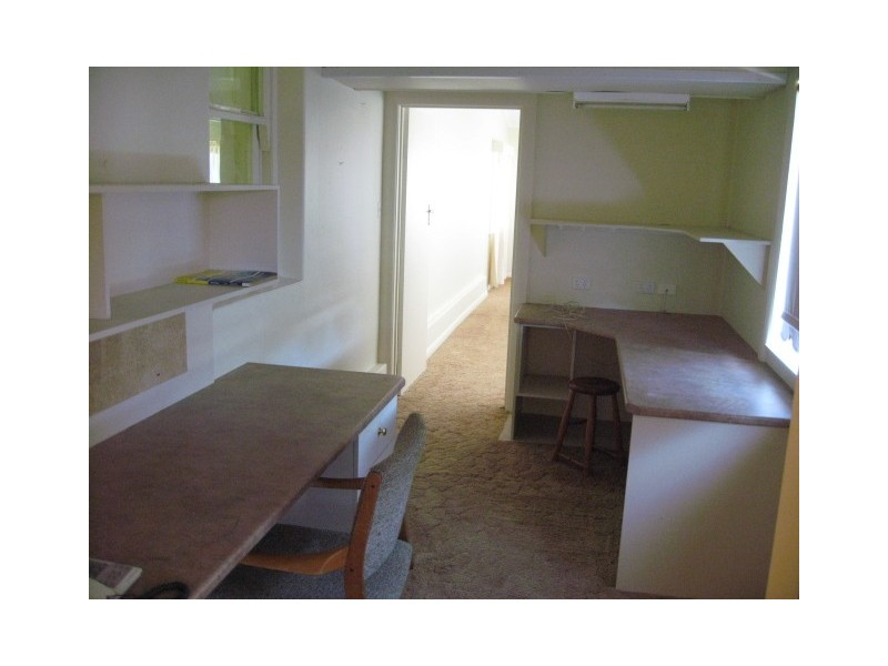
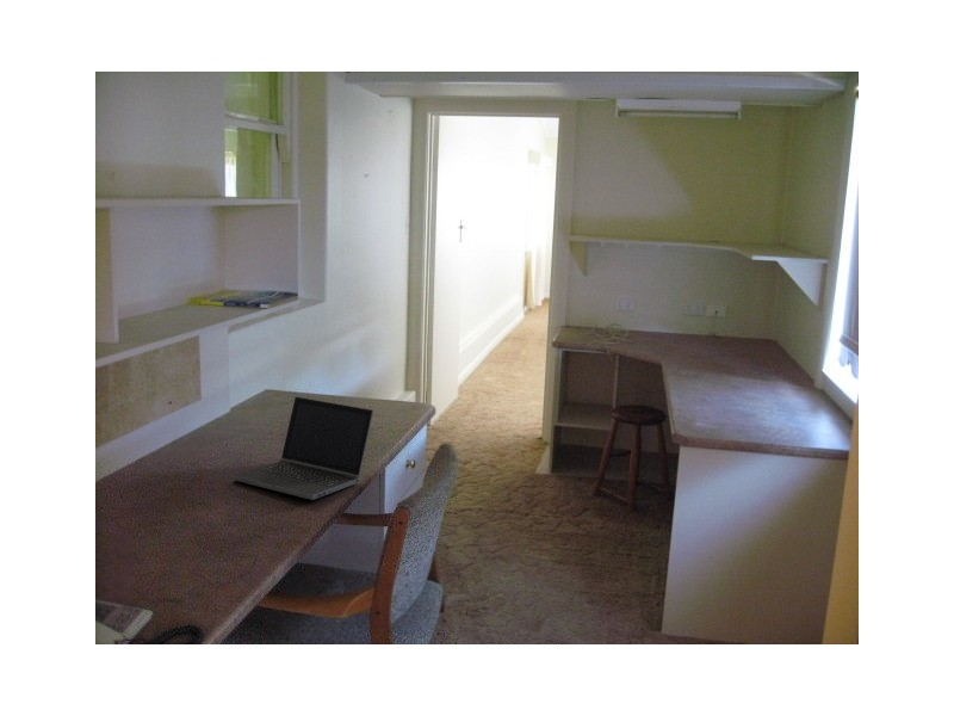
+ laptop computer [231,395,374,501]
